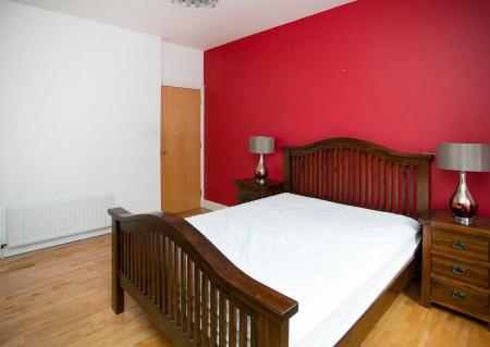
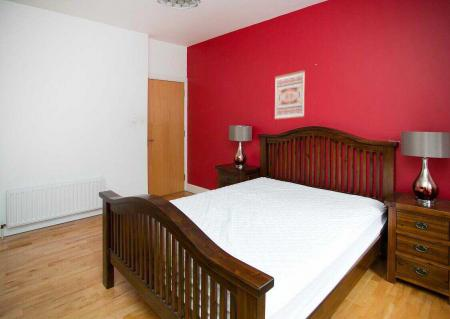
+ wall art [273,69,306,121]
